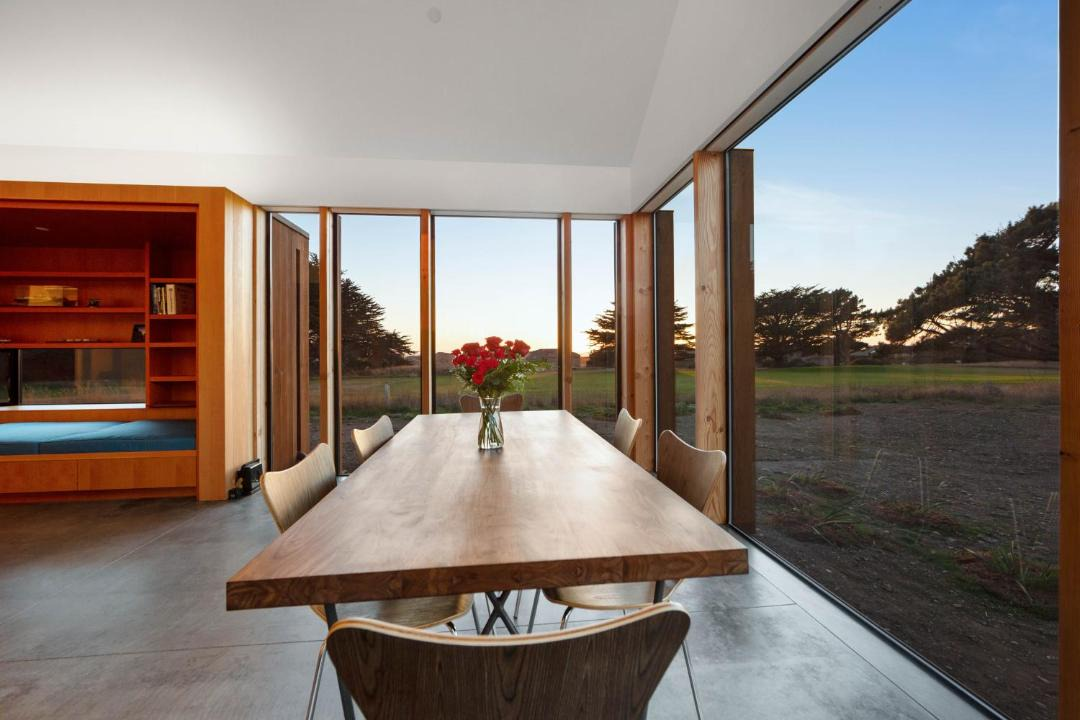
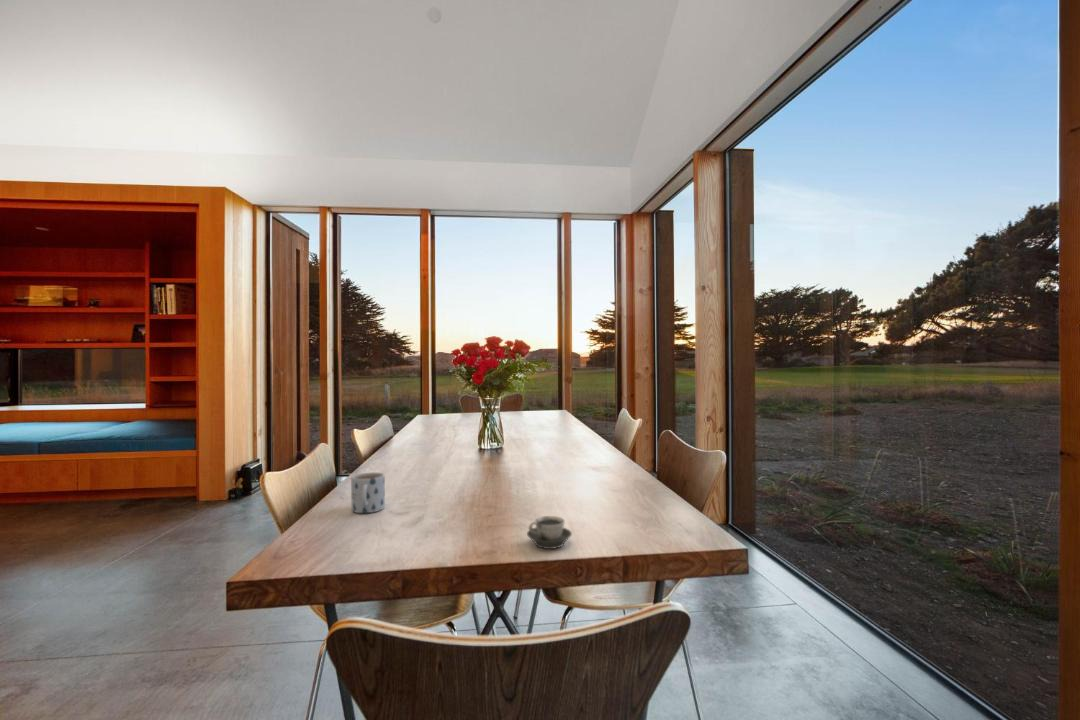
+ cup [526,515,573,550]
+ mug [350,471,386,514]
